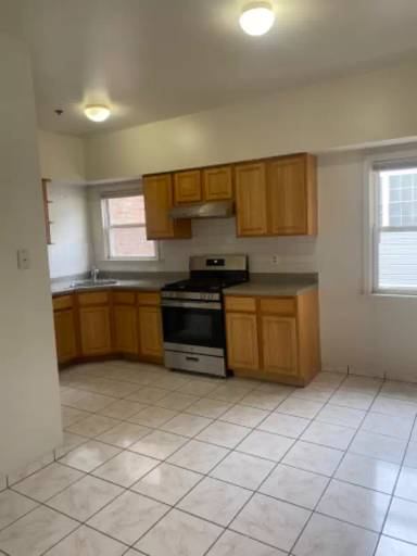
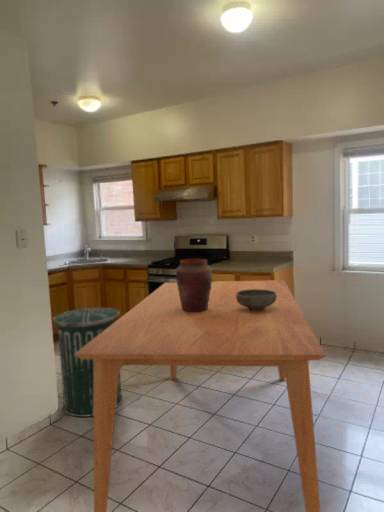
+ dining table [75,279,327,512]
+ vase [174,258,213,312]
+ trash can [52,307,124,418]
+ bowl [236,289,277,311]
